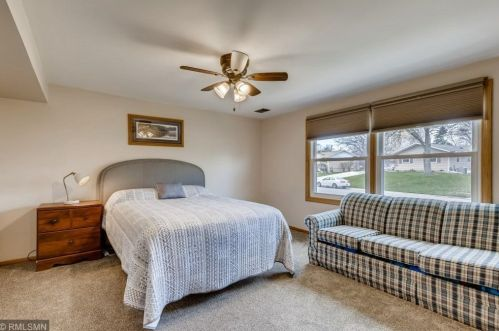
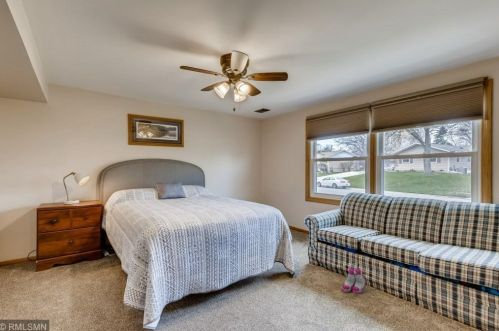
+ boots [342,267,367,294]
